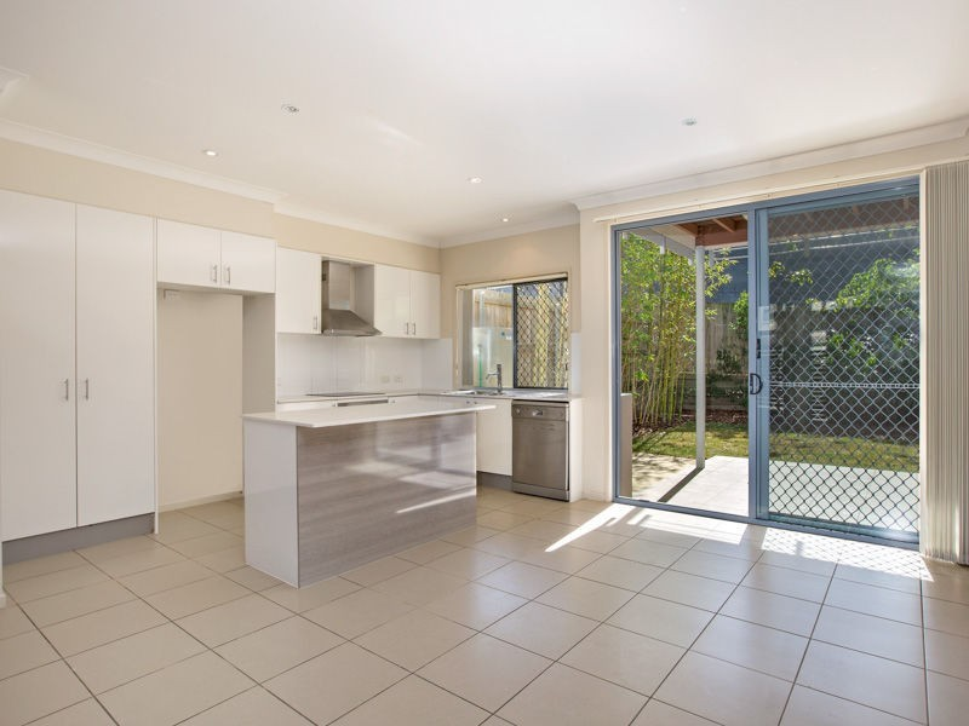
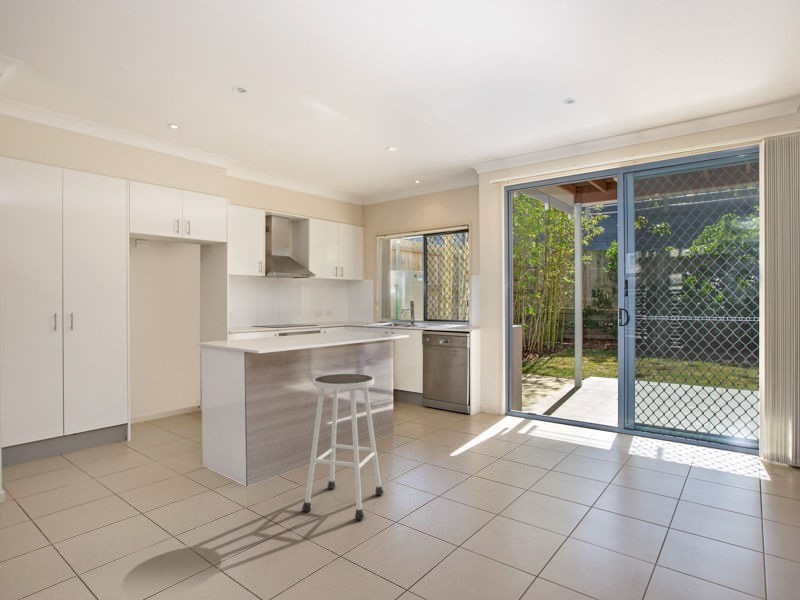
+ stool [301,373,385,520]
